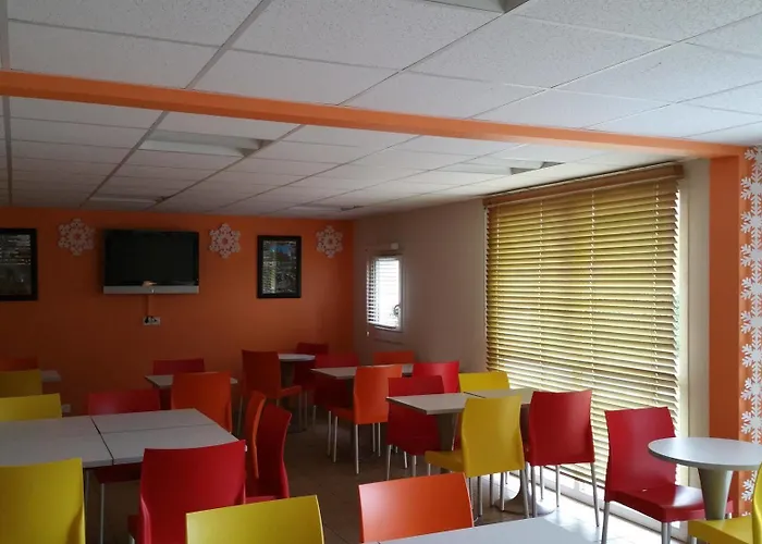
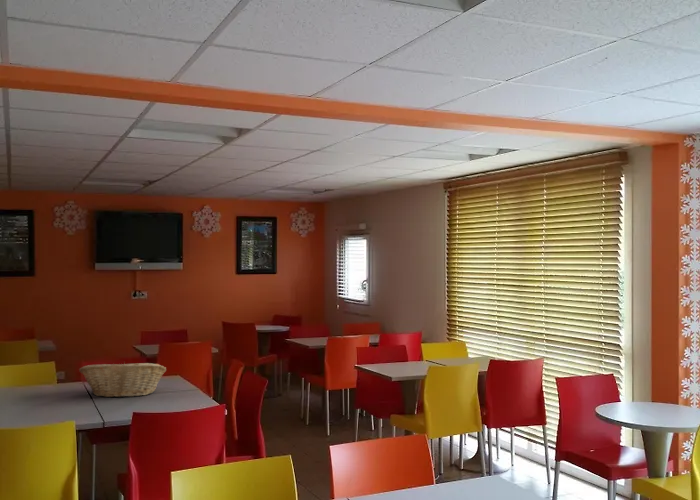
+ fruit basket [78,361,167,398]
